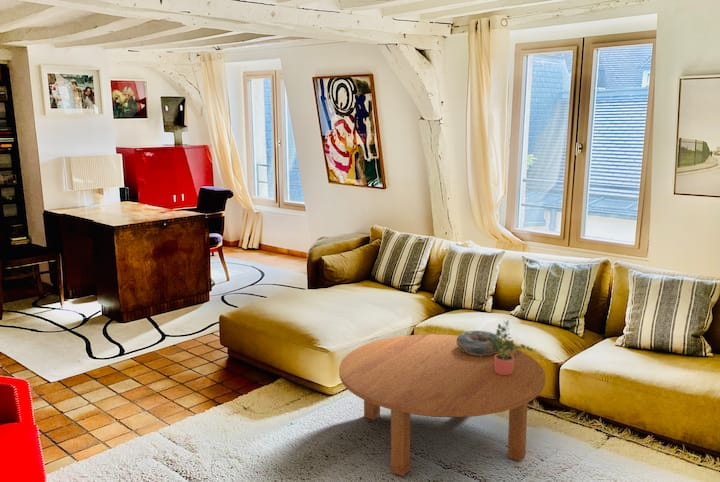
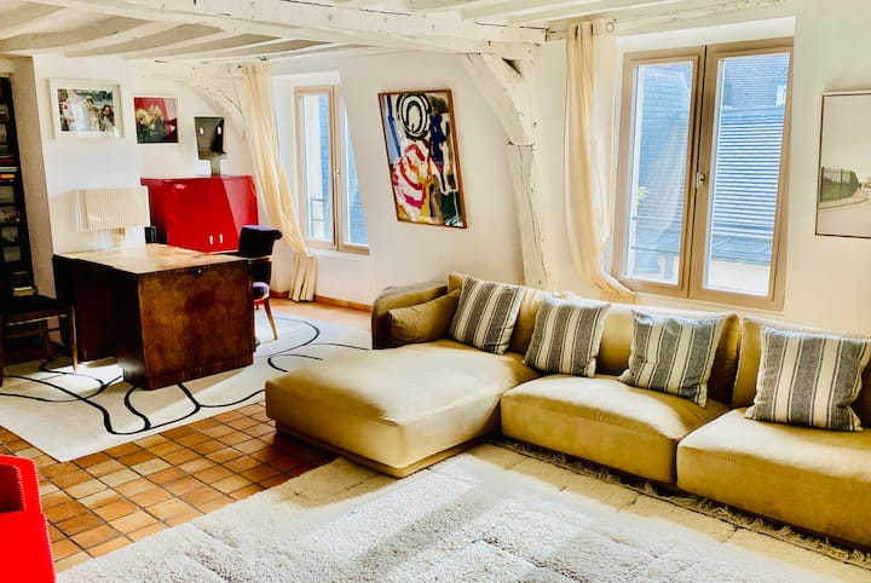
- decorative bowl [456,329,504,356]
- coffee table [338,333,547,477]
- potted plant [487,319,534,375]
